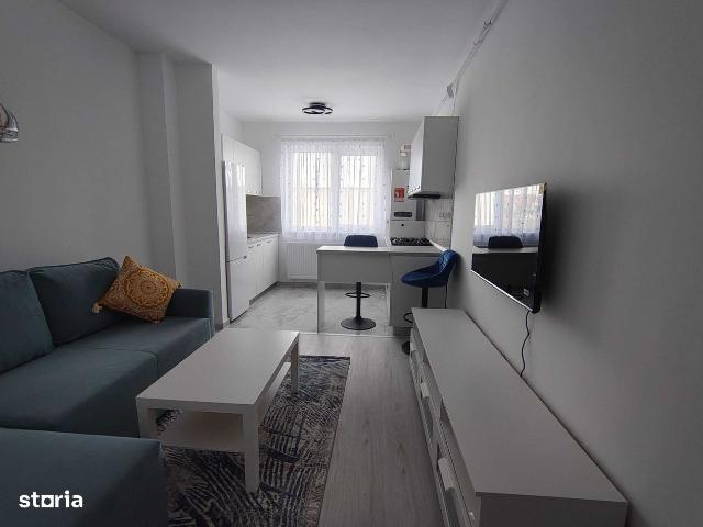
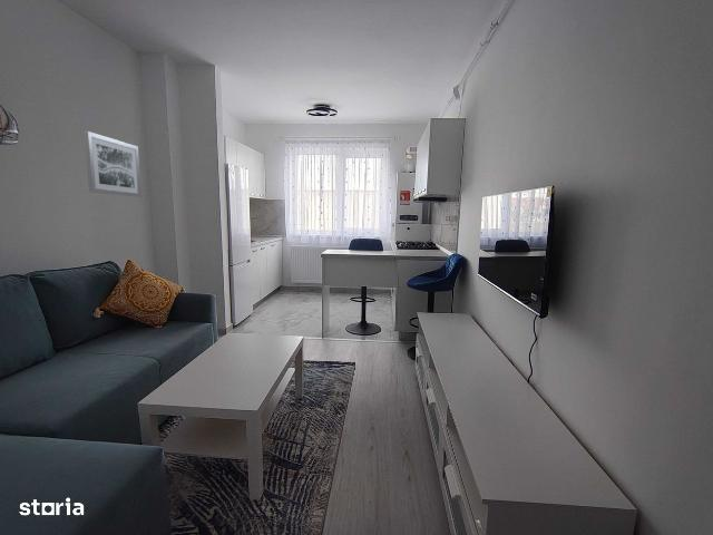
+ wall art [84,130,143,198]
